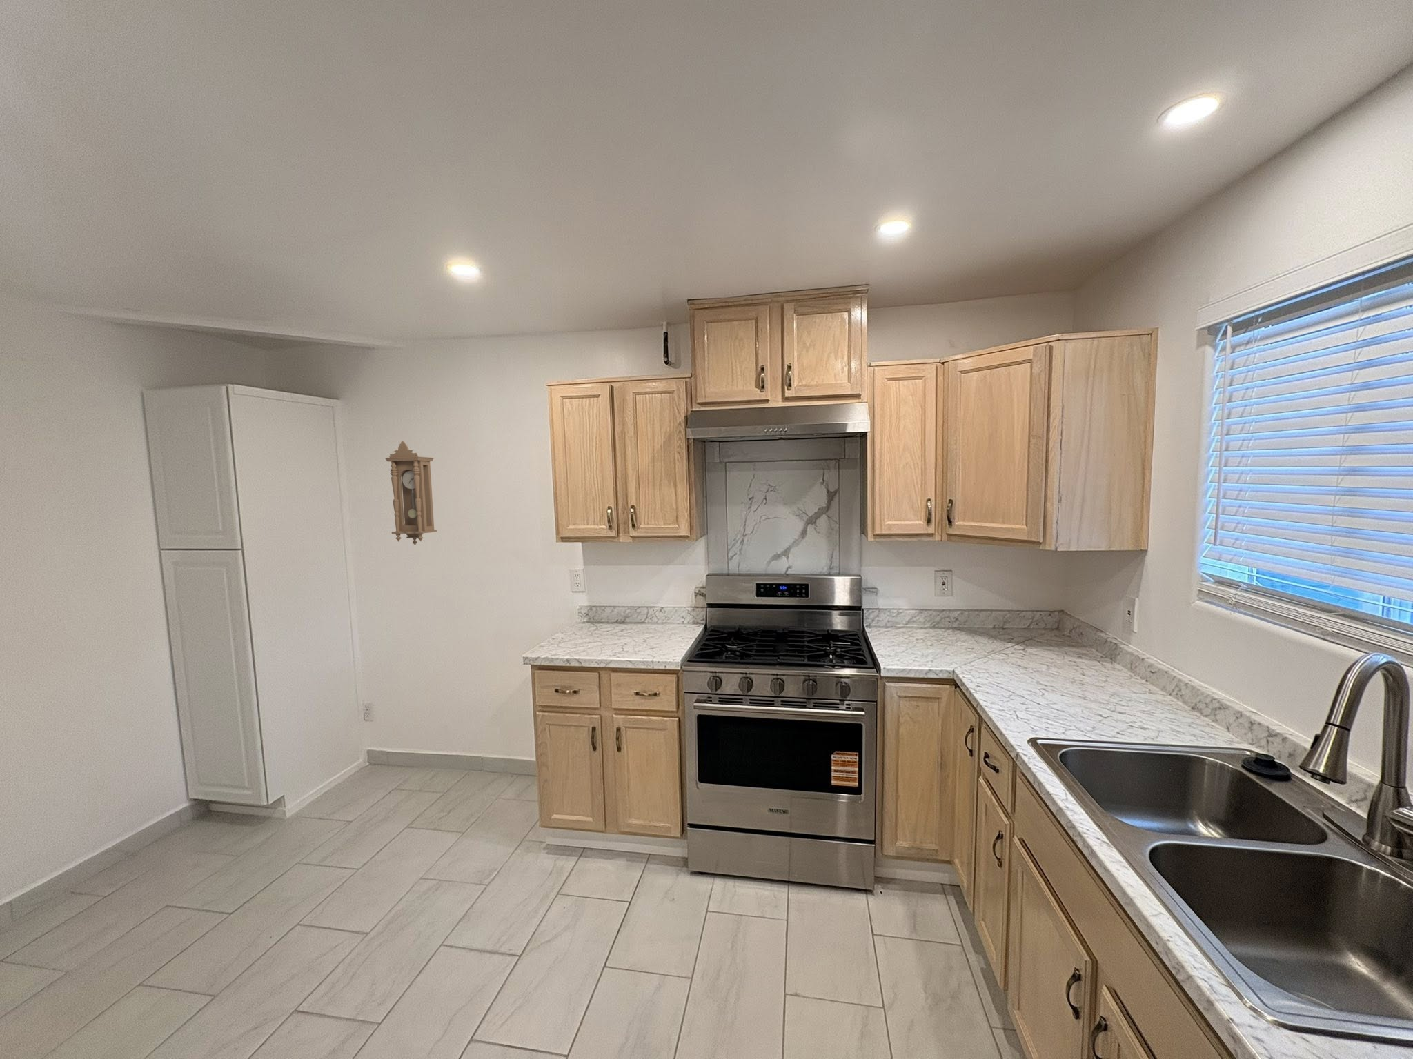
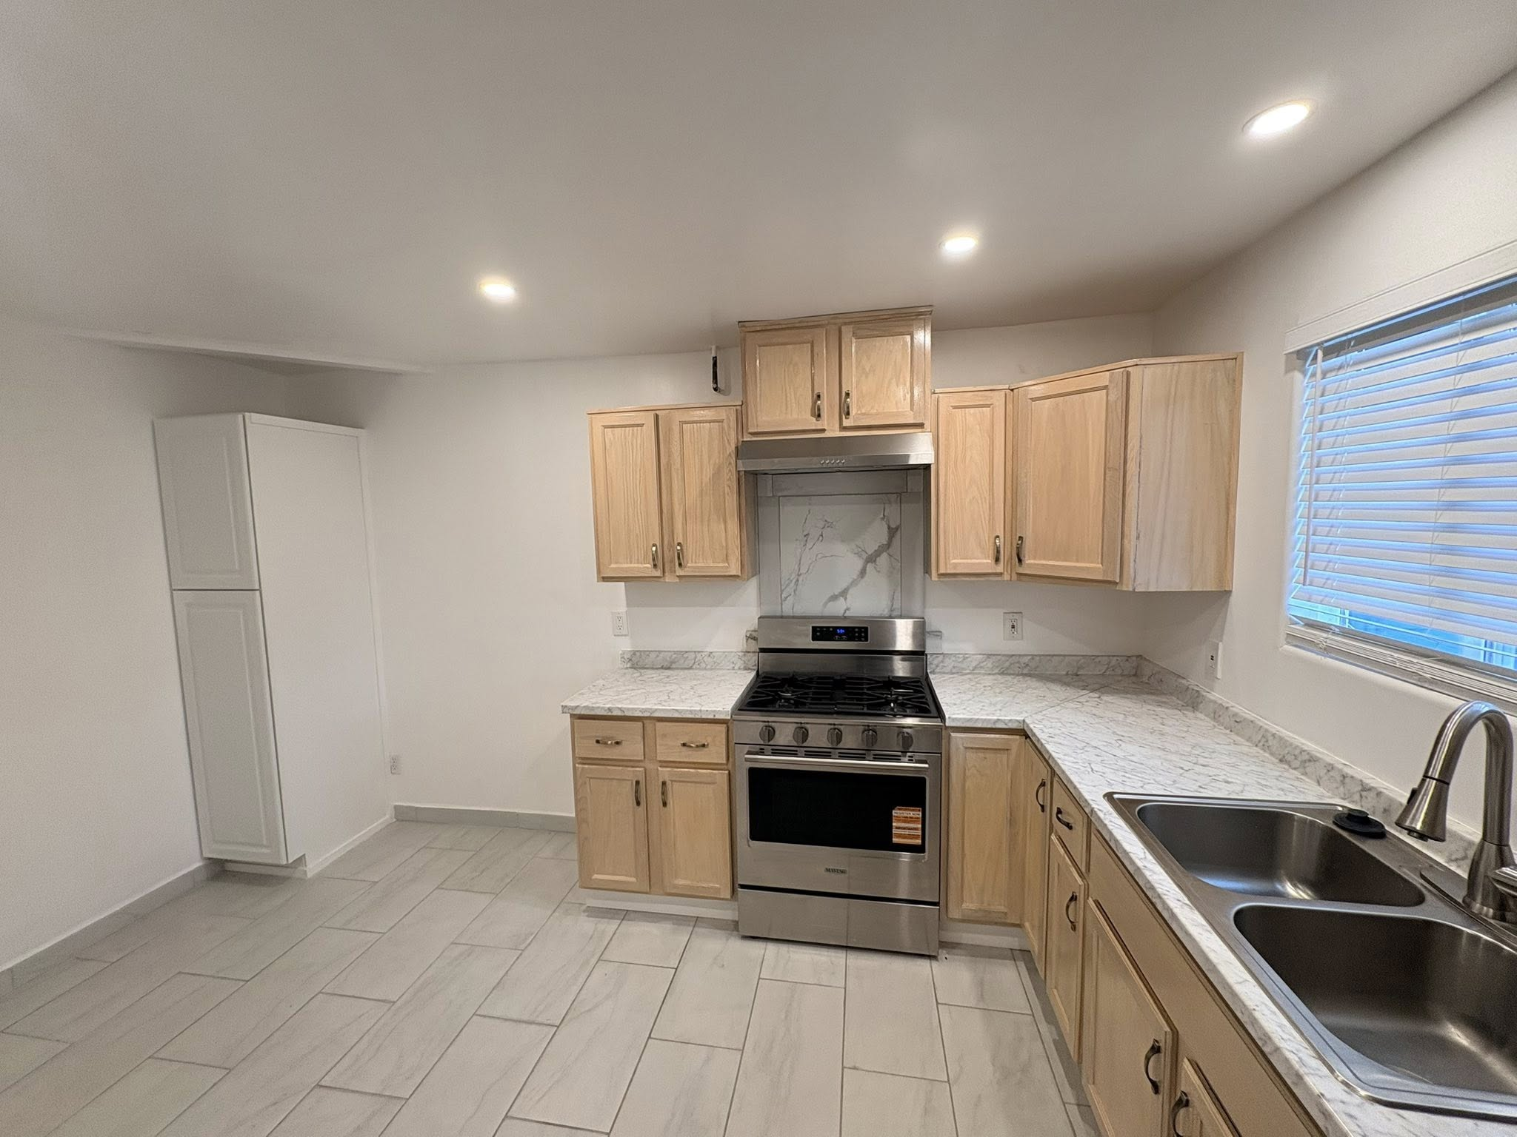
- pendulum clock [384,441,437,545]
